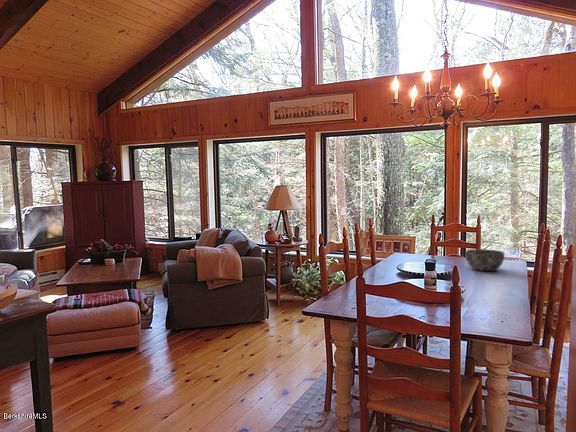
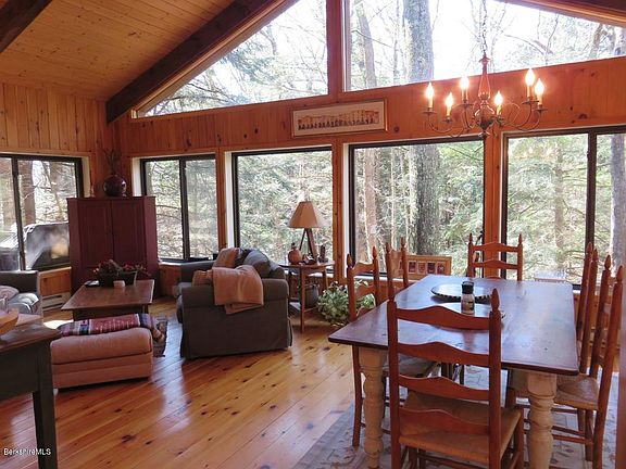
- bowl [464,248,505,272]
